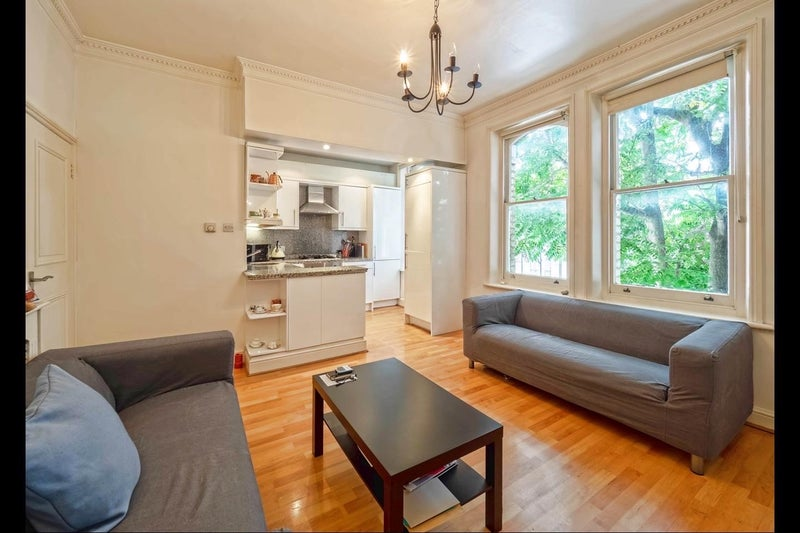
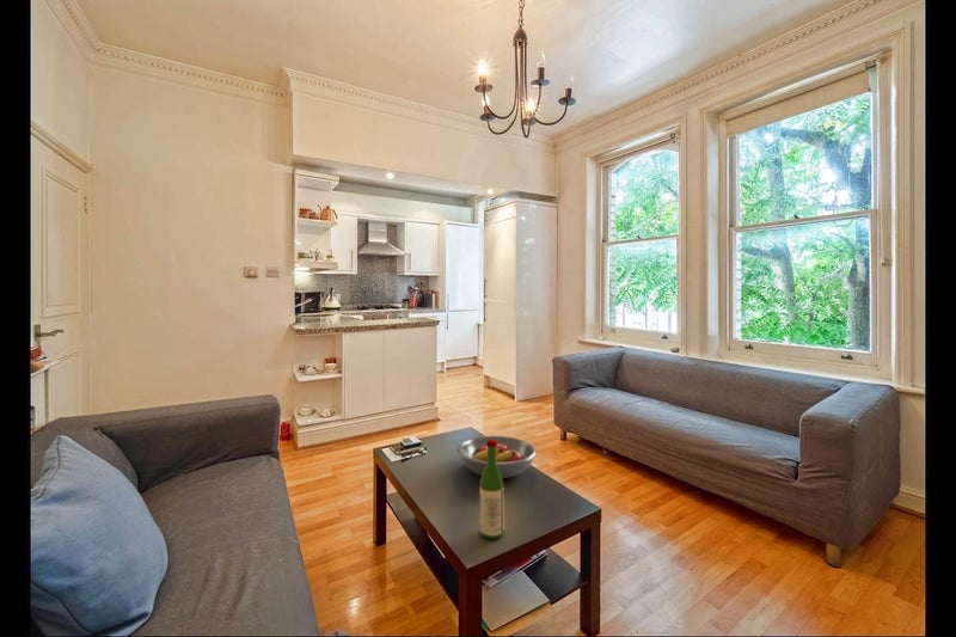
+ wine bottle [479,440,504,540]
+ fruit bowl [456,435,538,479]
